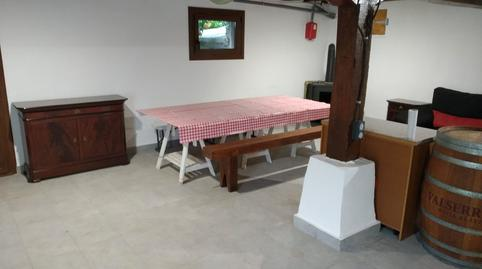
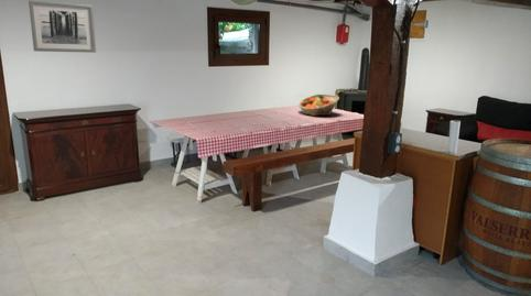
+ wall art [28,0,97,54]
+ fruit basket [297,94,340,117]
